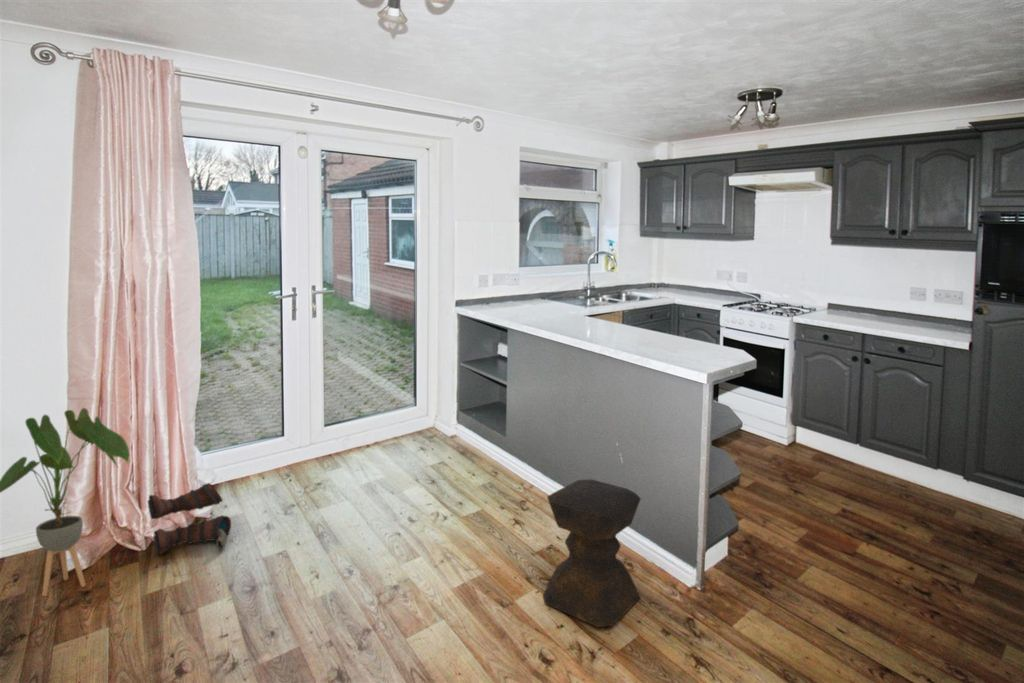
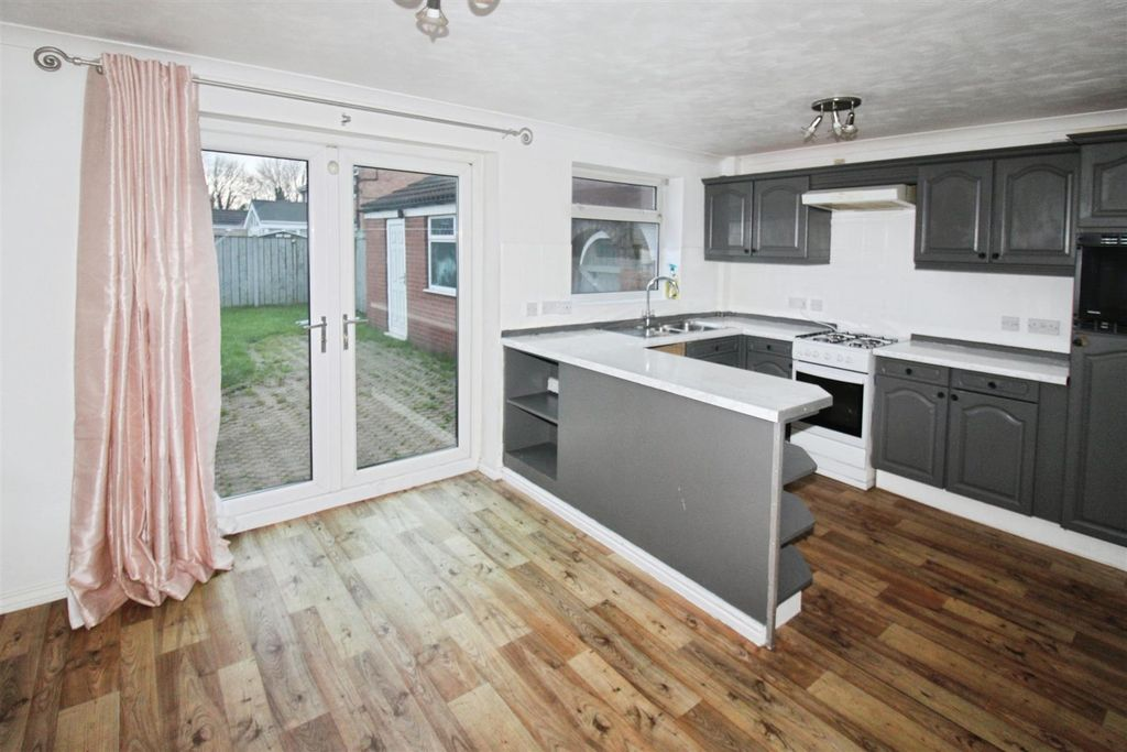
- boots [147,482,232,556]
- house plant [0,407,131,597]
- stool [542,478,642,628]
